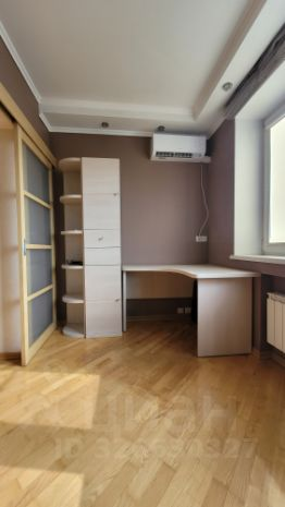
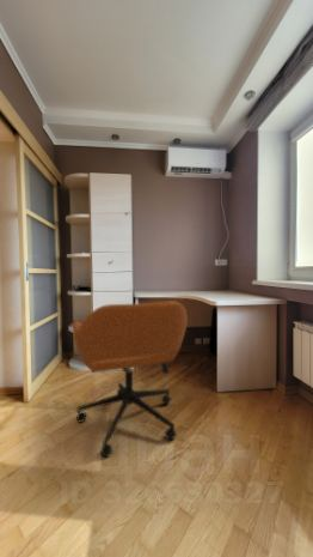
+ office chair [72,299,189,459]
